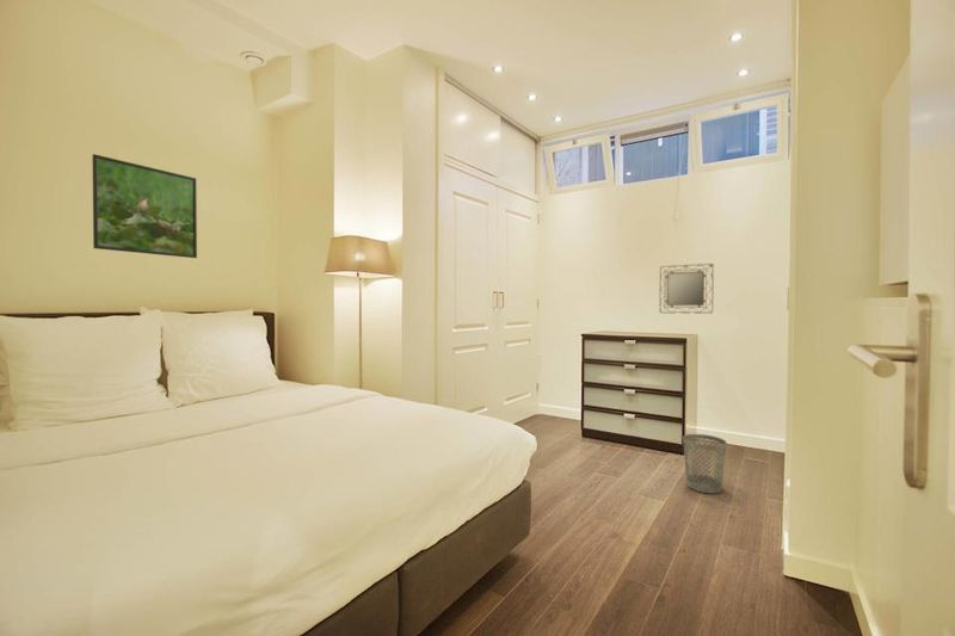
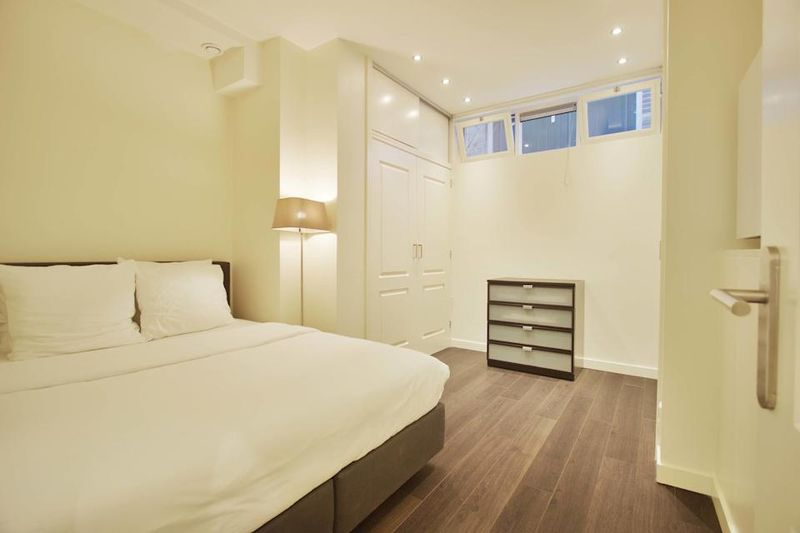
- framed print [91,153,198,259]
- home mirror [659,263,715,315]
- wastebasket [682,433,728,494]
